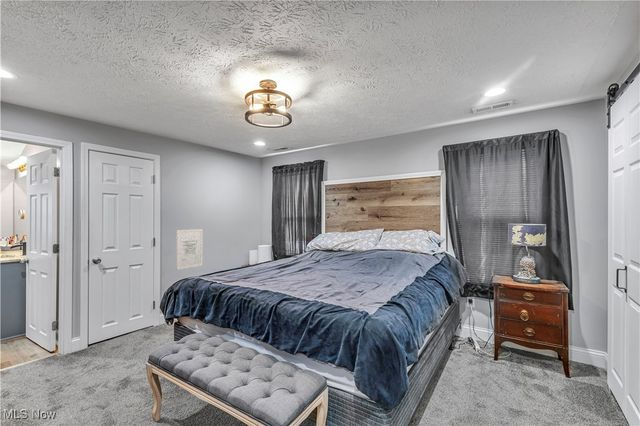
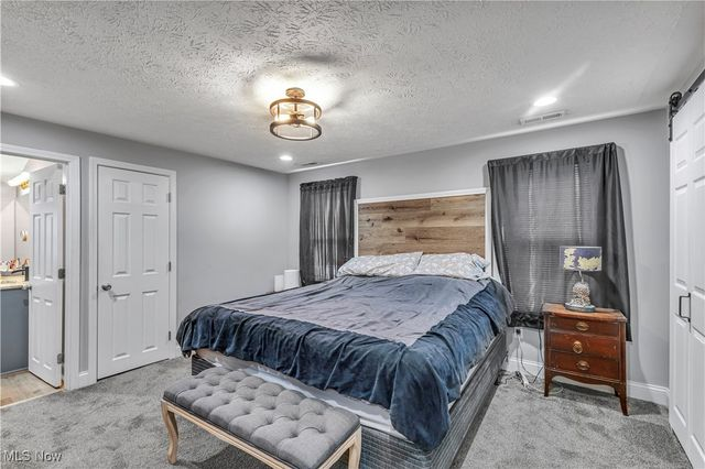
- wall art [176,228,204,271]
